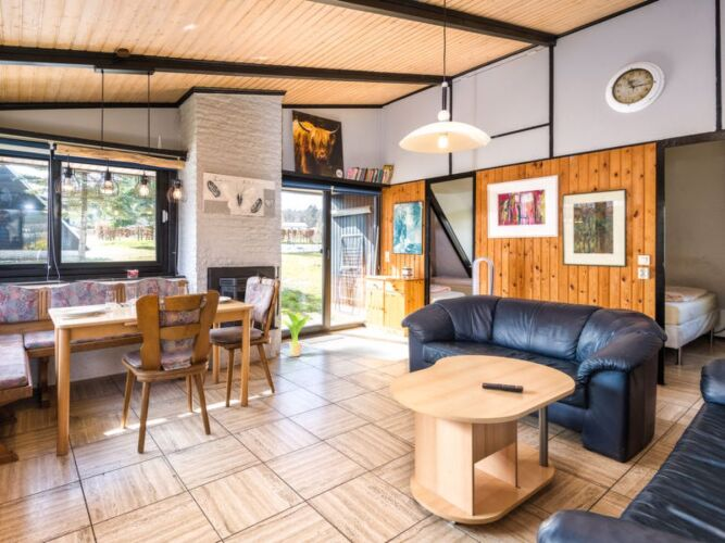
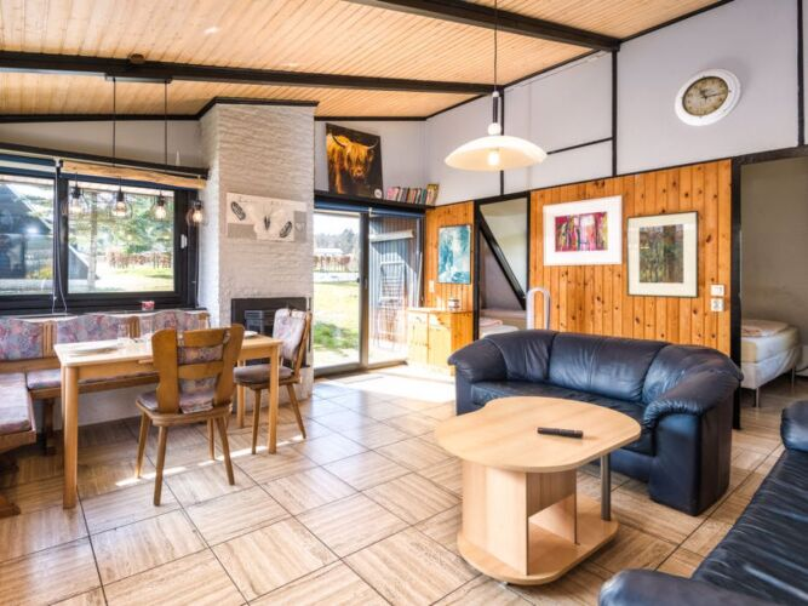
- potted plant [275,307,312,357]
